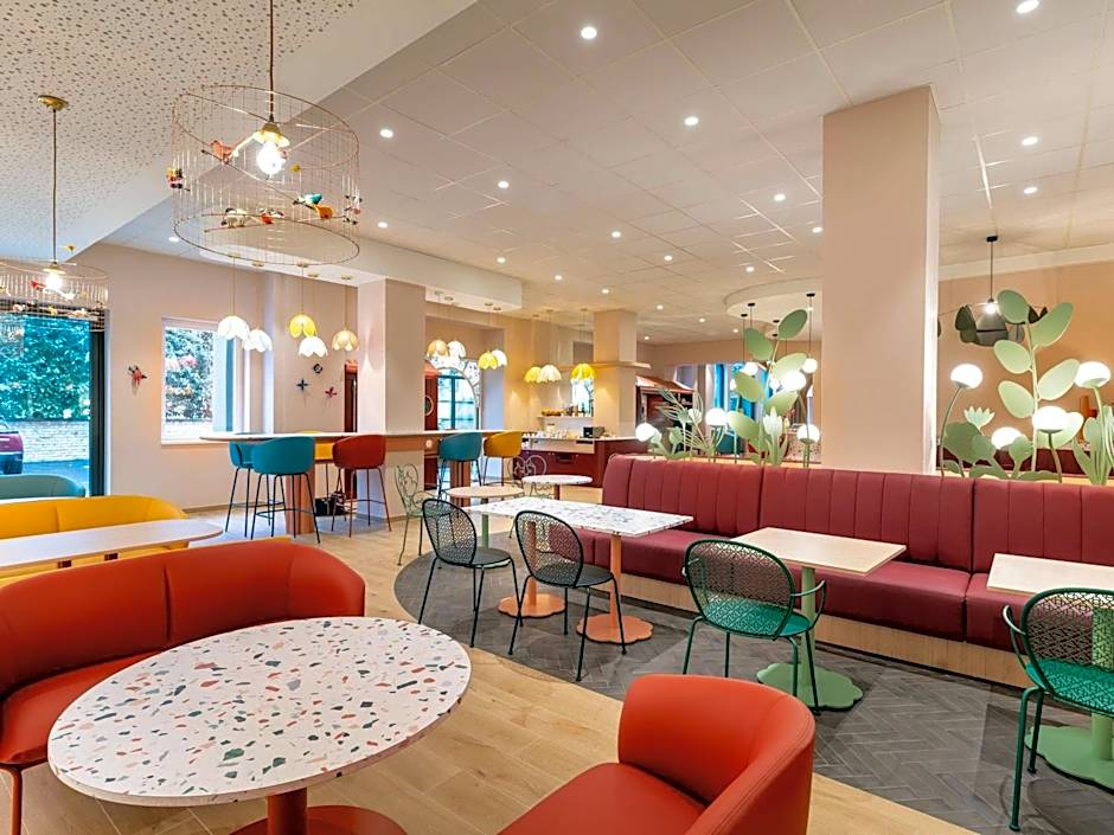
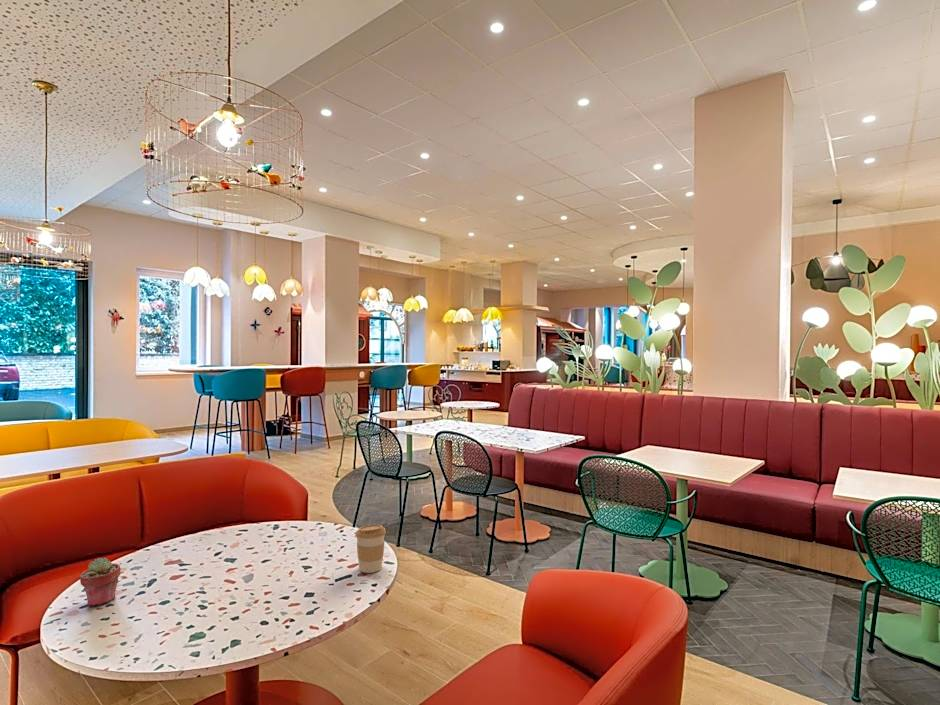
+ coffee cup [354,524,387,574]
+ potted succulent [79,557,122,607]
